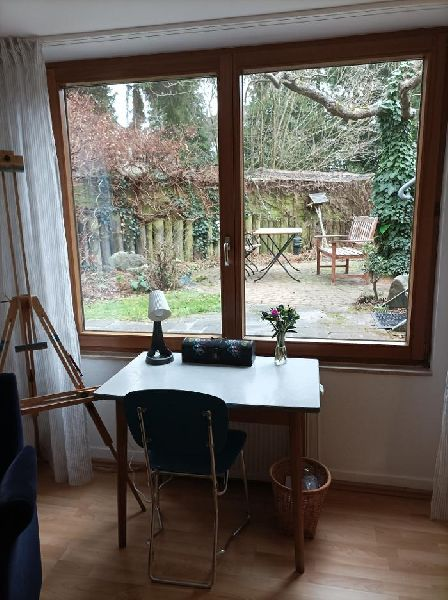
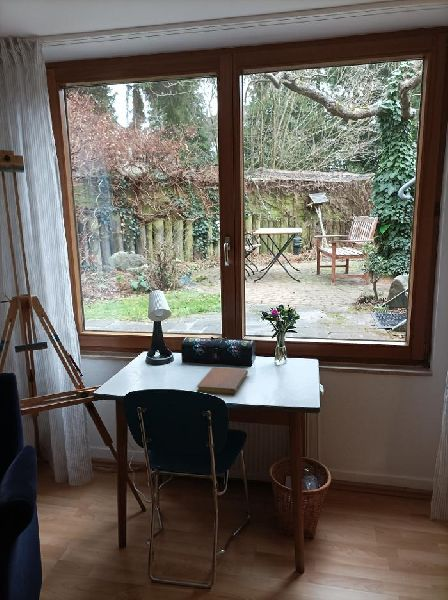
+ notebook [196,366,249,396]
